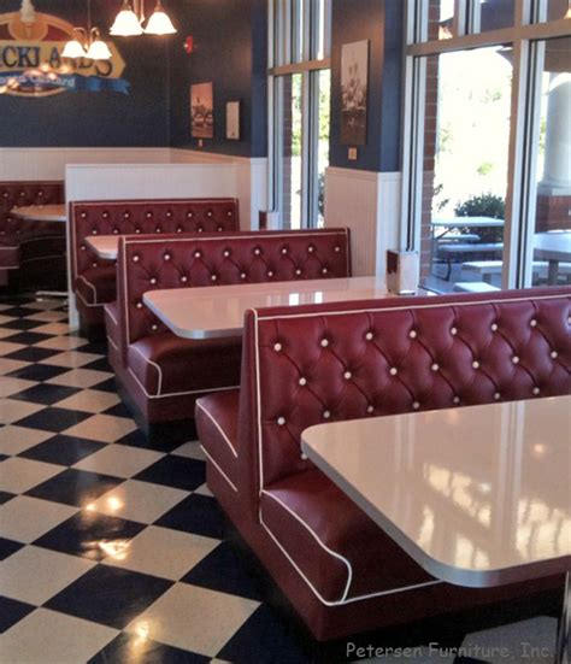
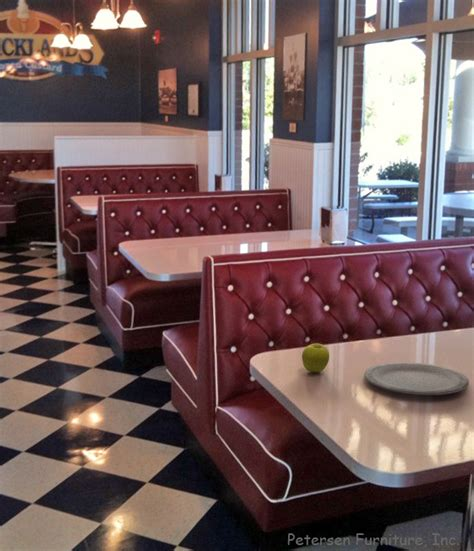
+ fruit [301,343,330,373]
+ plate [363,361,470,396]
